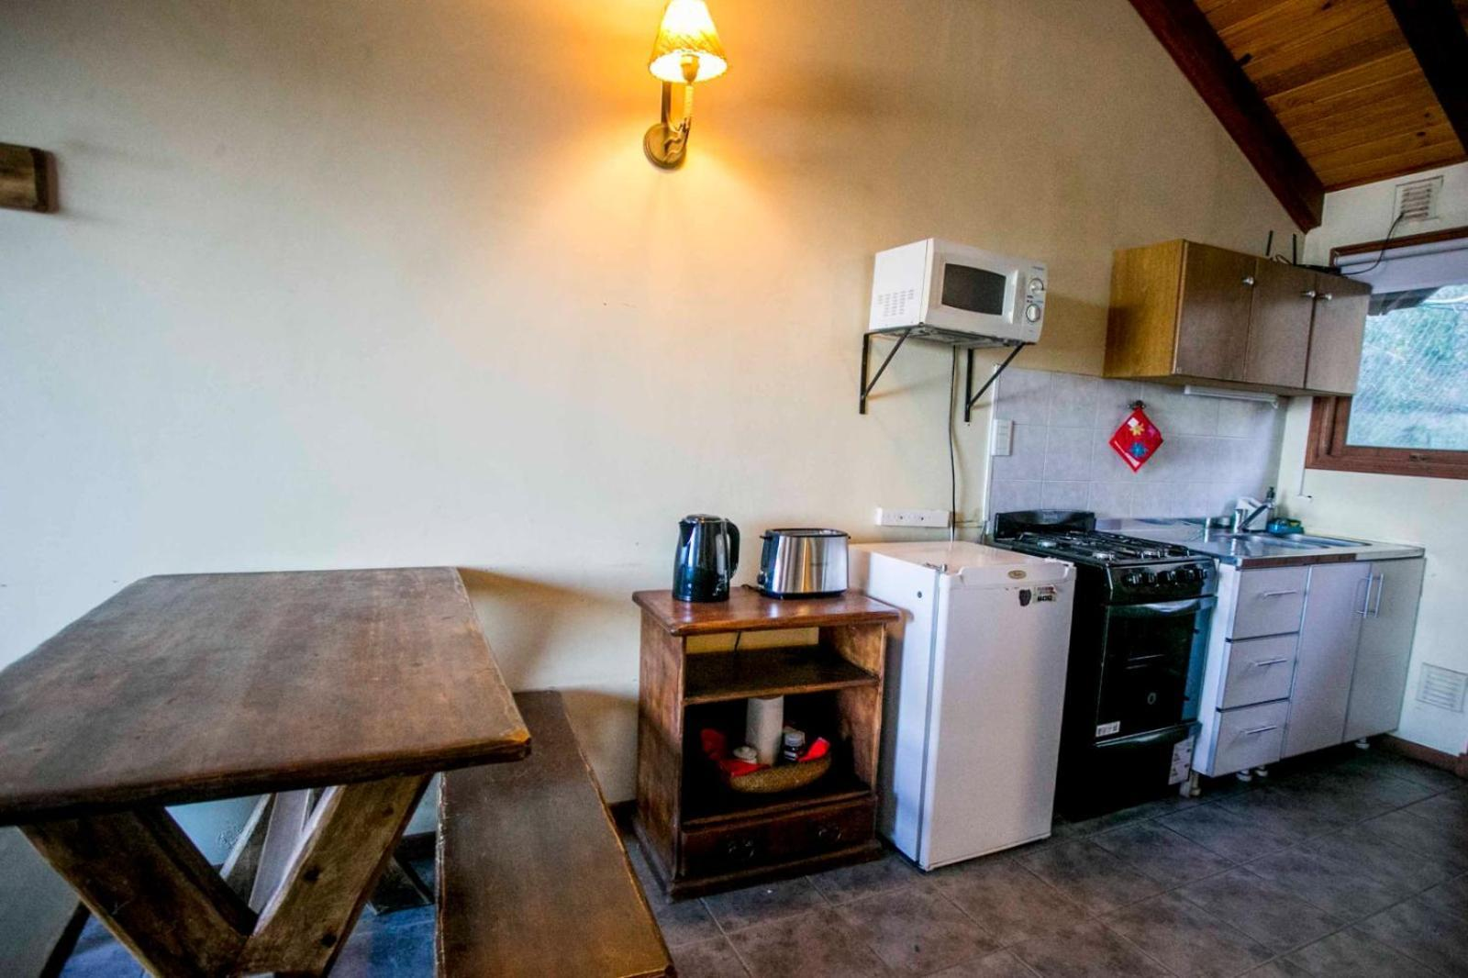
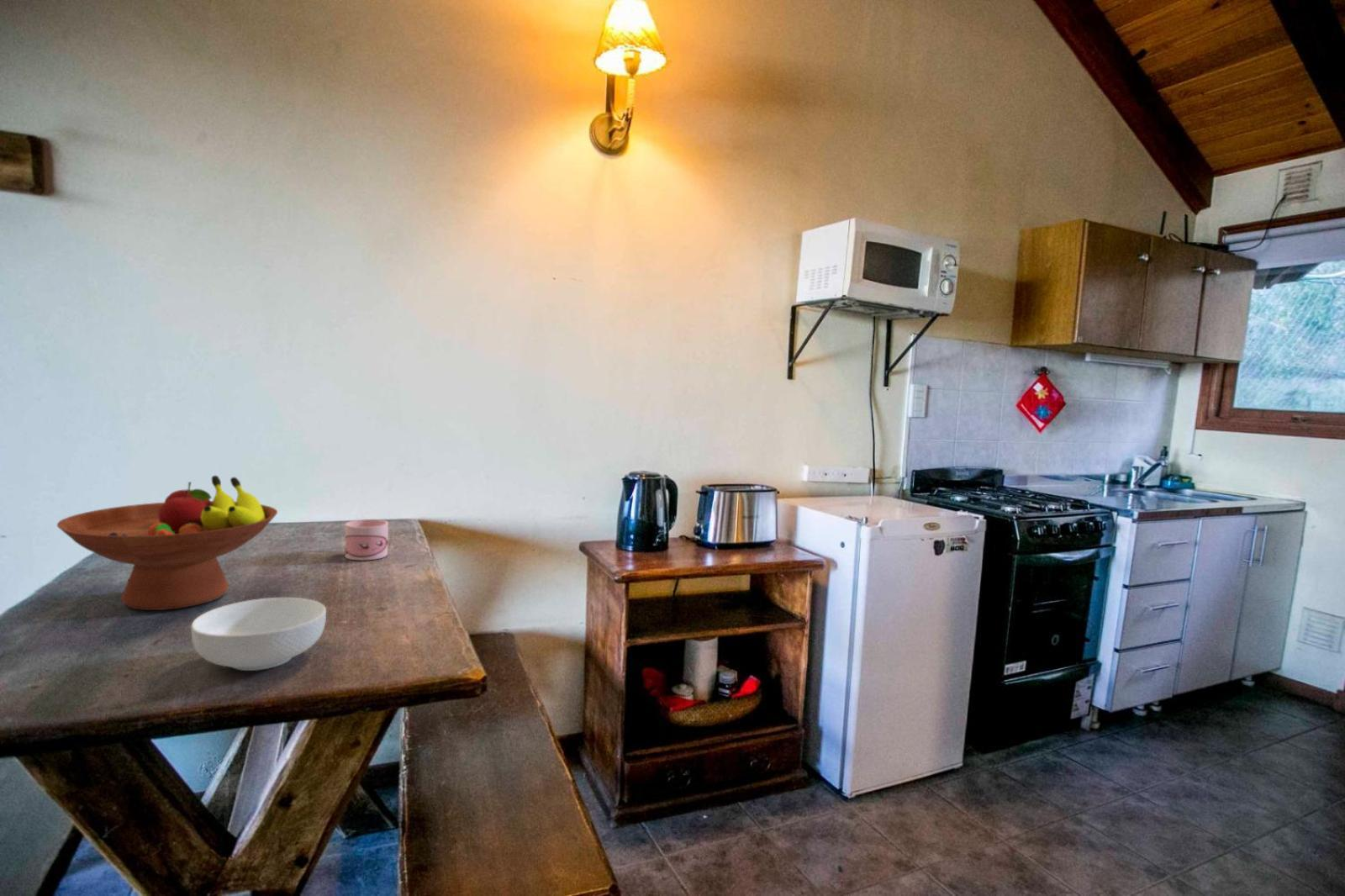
+ cereal bowl [190,597,327,672]
+ fruit bowl [56,475,278,611]
+ mug [345,519,389,561]
